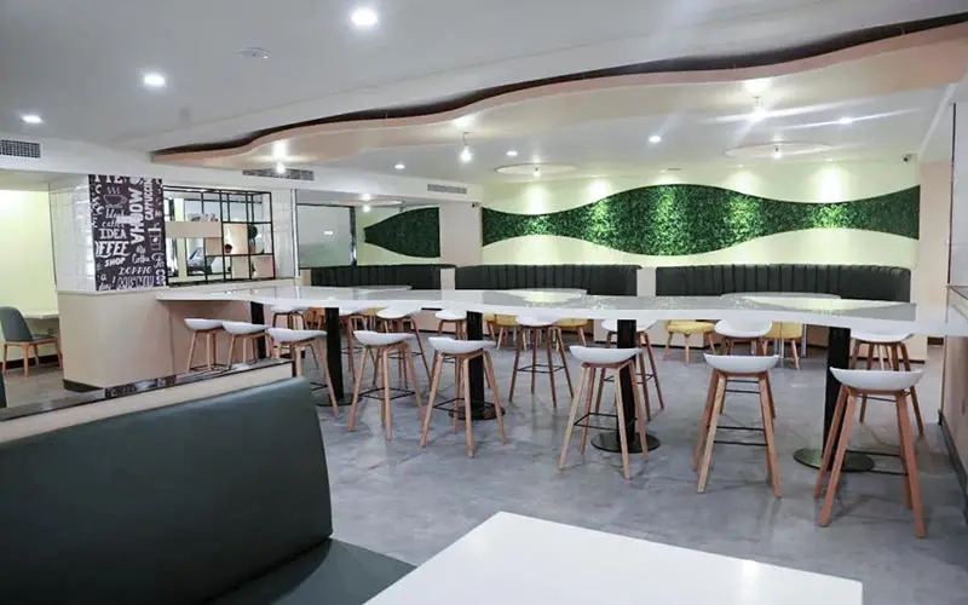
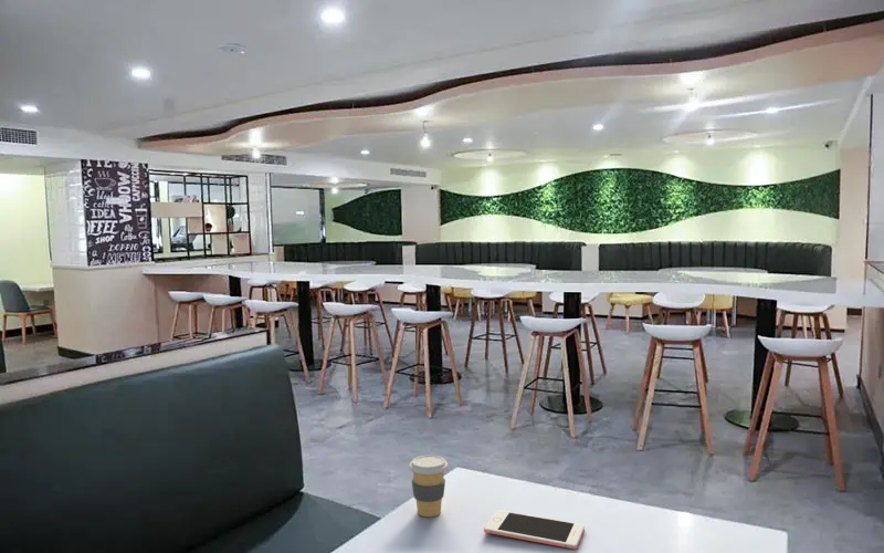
+ coffee cup [408,455,449,518]
+ cell phone [483,509,586,551]
